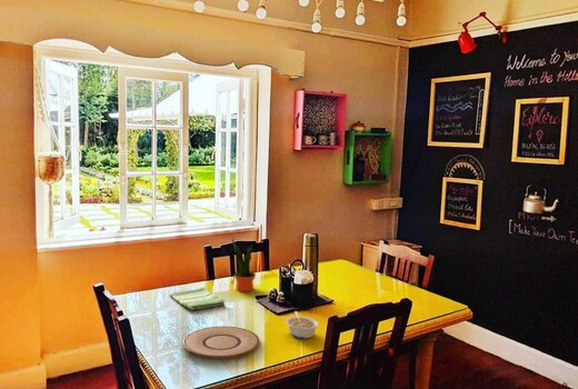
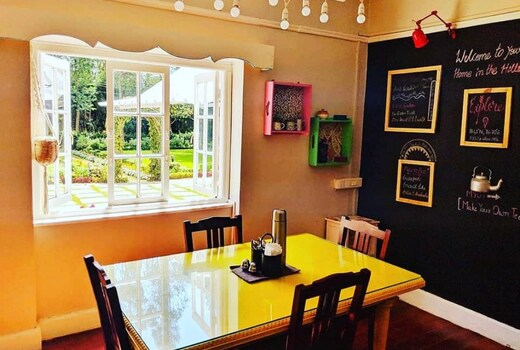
- dish towel [169,287,226,311]
- potted plant [231,238,257,293]
- plate [182,326,260,360]
- legume [285,310,320,339]
